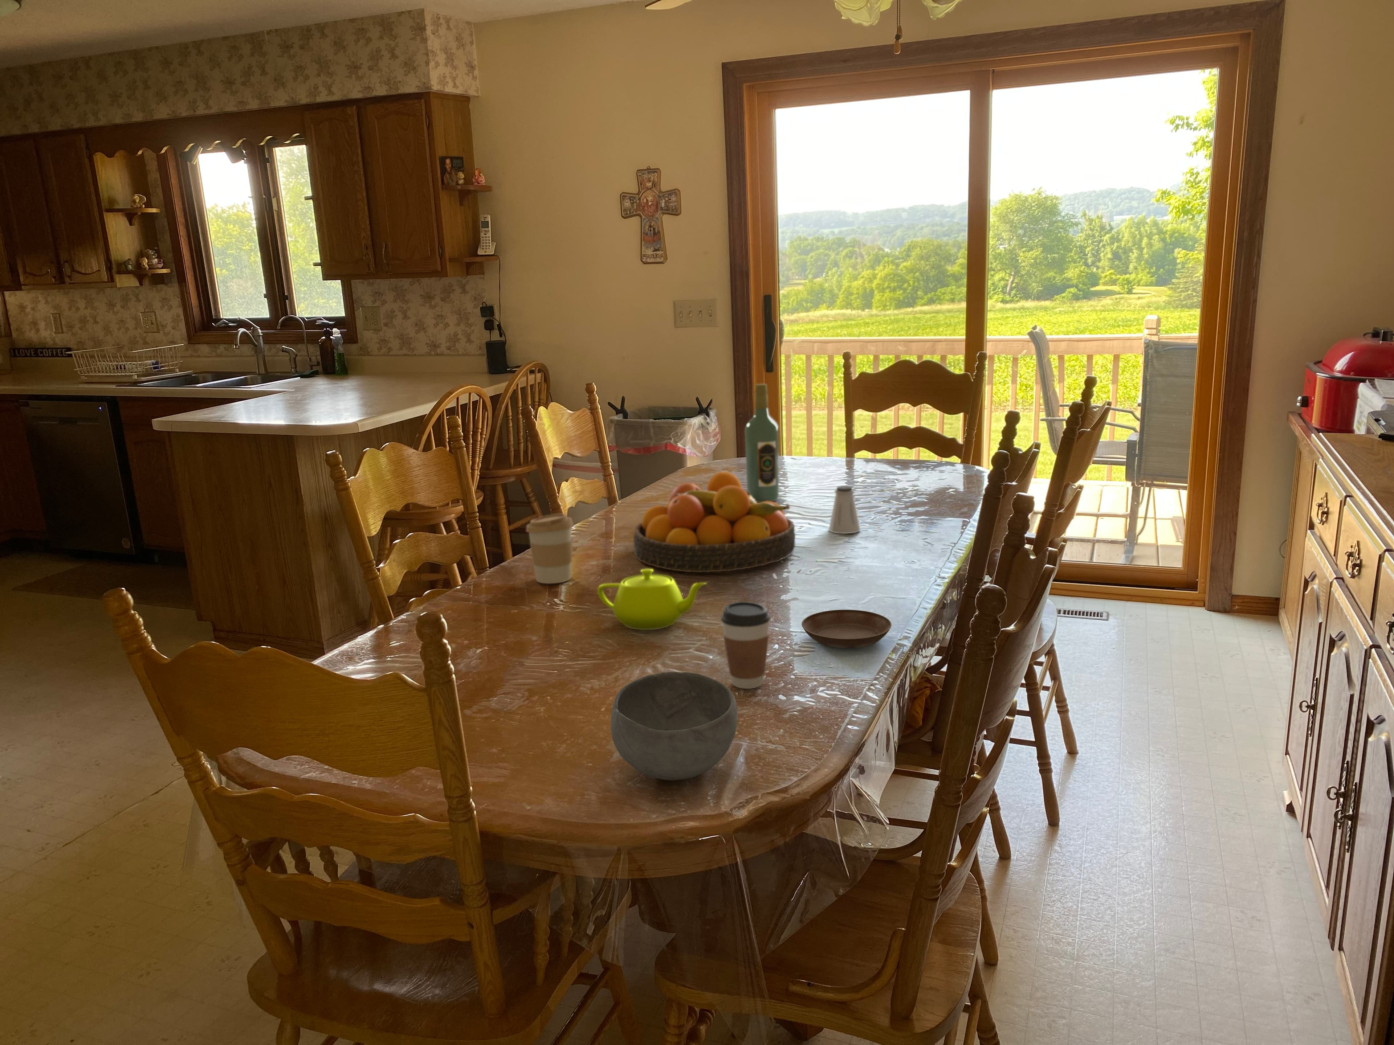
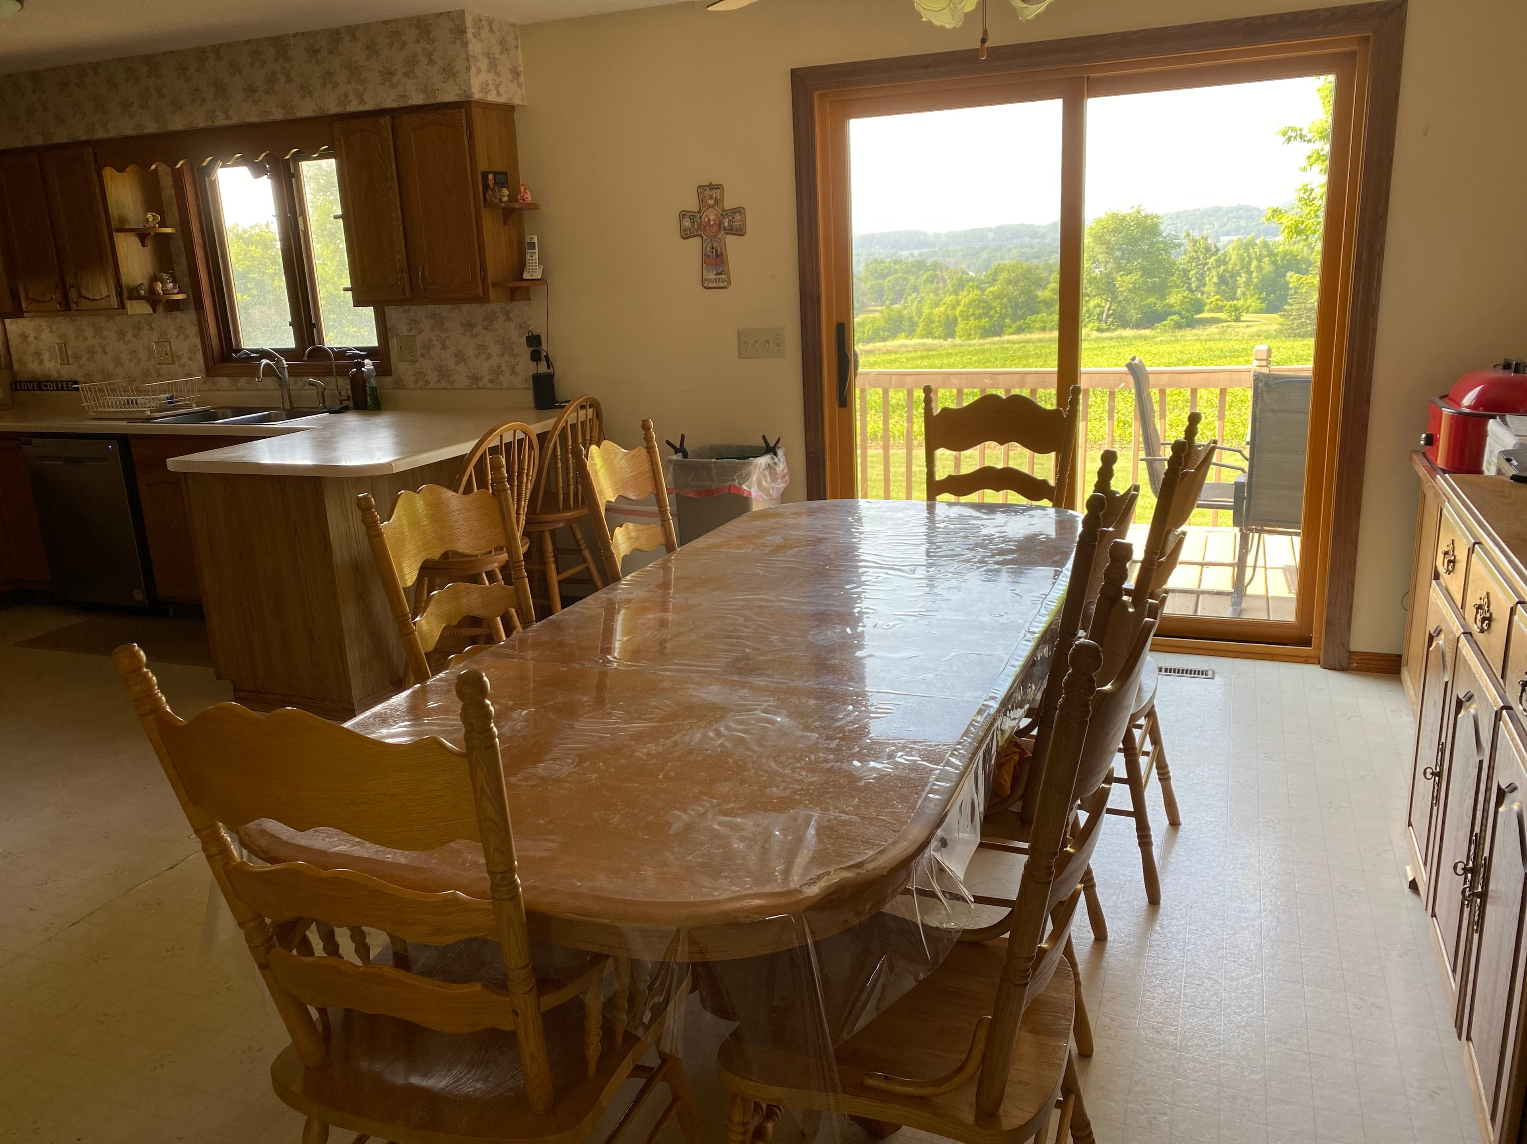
- fruit bowl [632,471,796,573]
- wine bottle [744,383,779,503]
- saltshaker [829,485,861,535]
- coffee cup [721,602,771,689]
- saucer [801,609,892,649]
- teapot [597,569,707,630]
- bowl [610,672,738,780]
- coffee cup [526,513,574,584]
